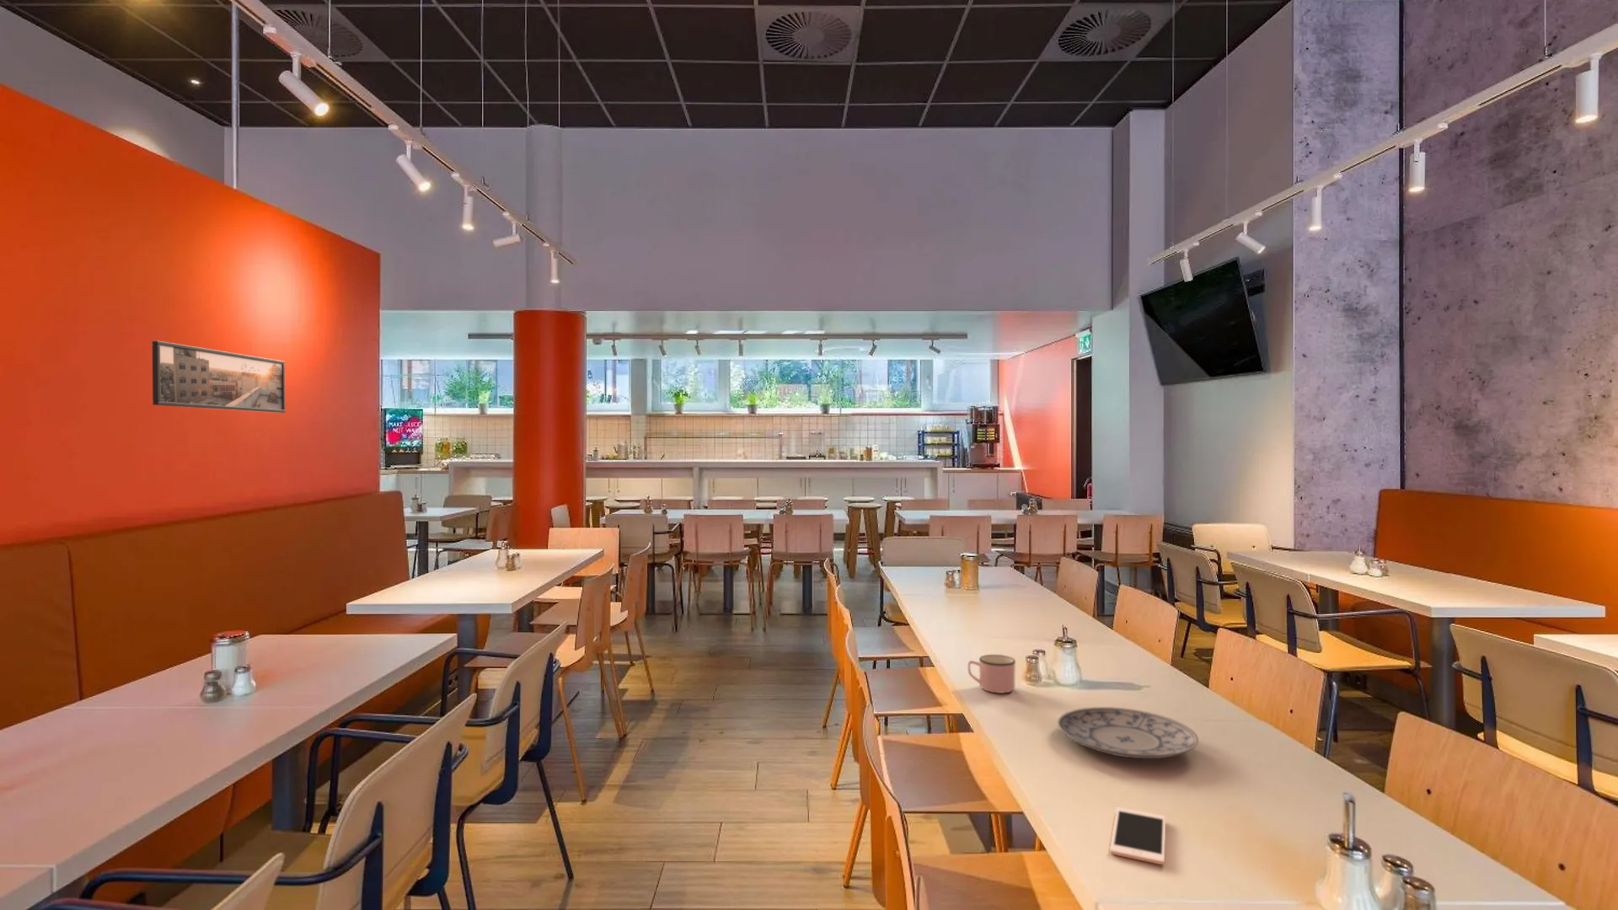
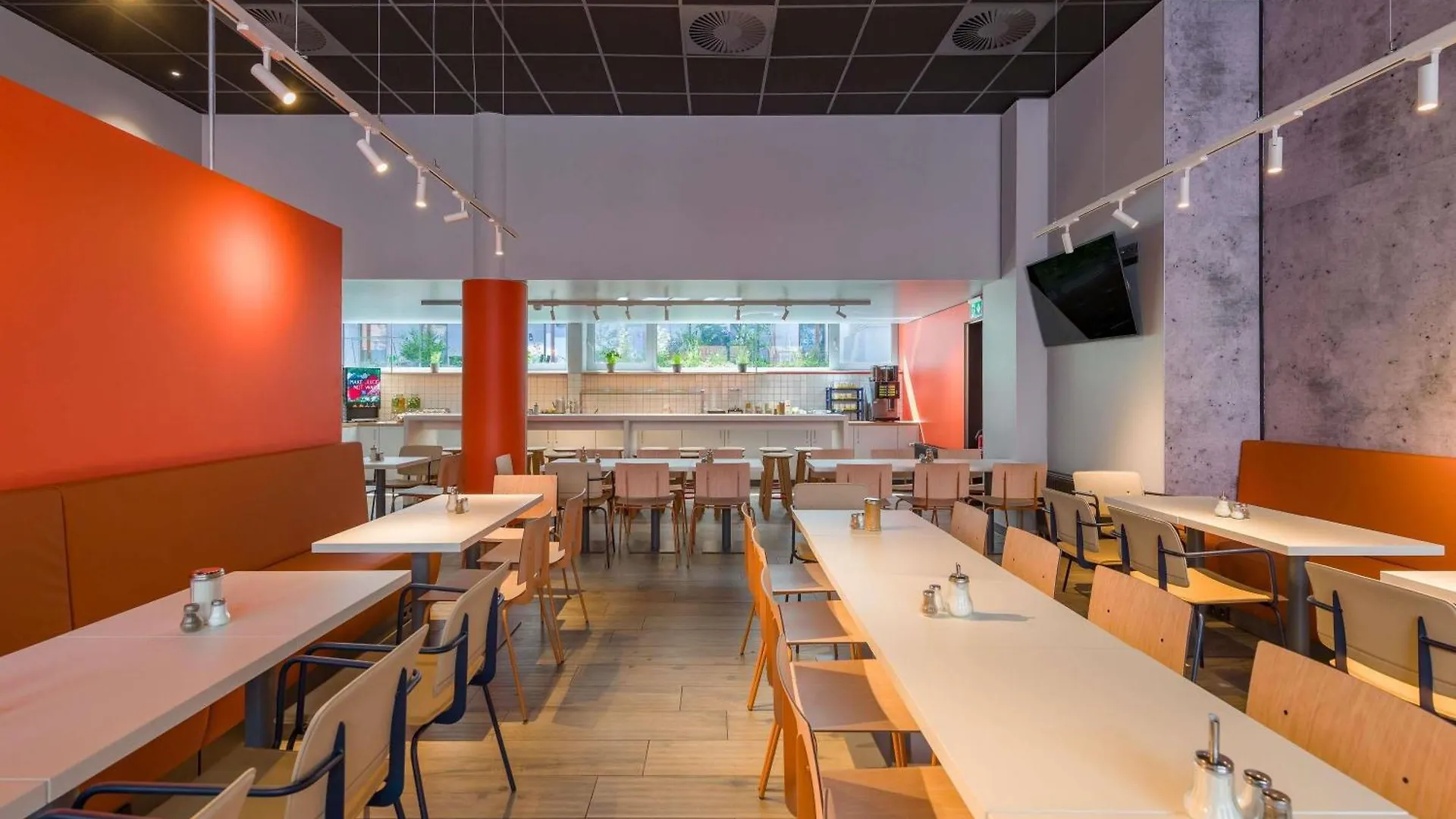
- plate [1057,706,1199,759]
- mug [968,653,1017,693]
- cell phone [1109,807,1167,866]
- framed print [151,340,286,413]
